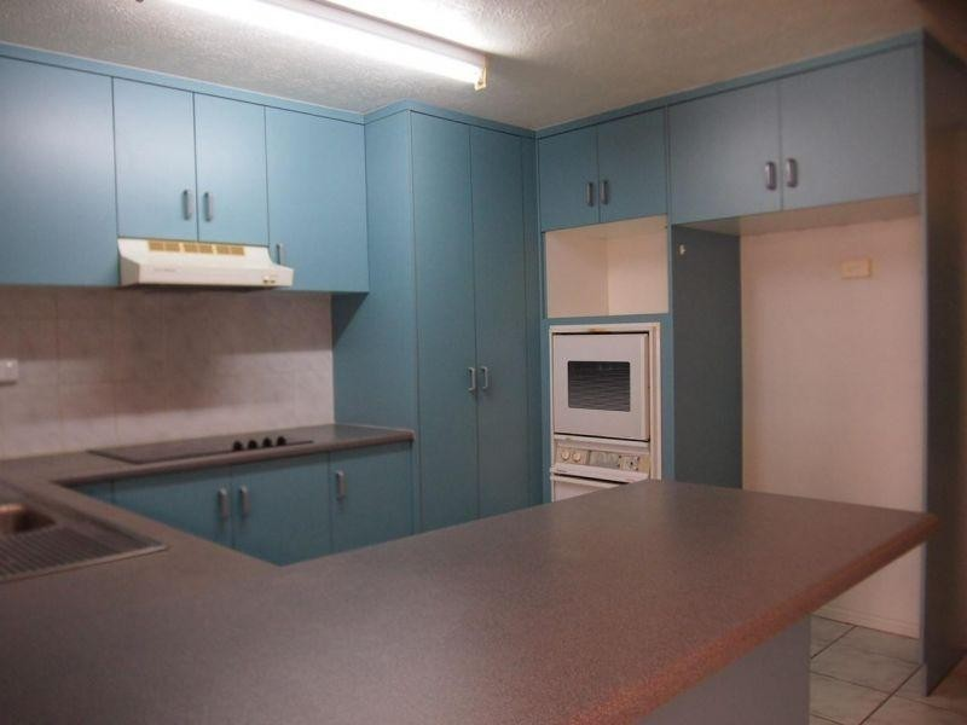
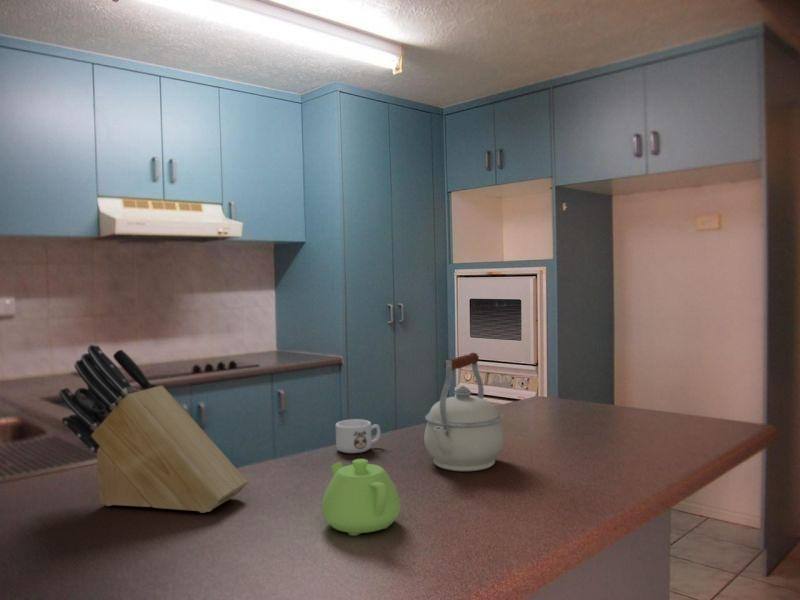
+ teapot [321,458,402,537]
+ mug [335,418,381,454]
+ kettle [423,352,505,472]
+ knife block [58,343,249,514]
